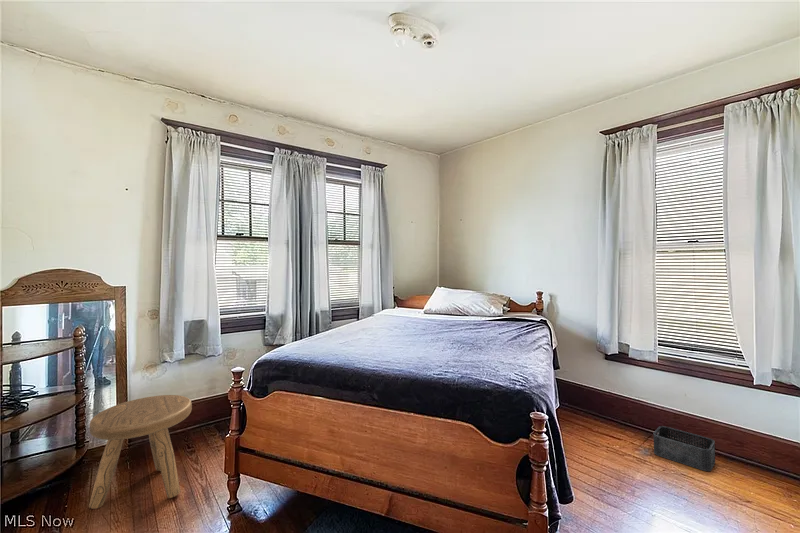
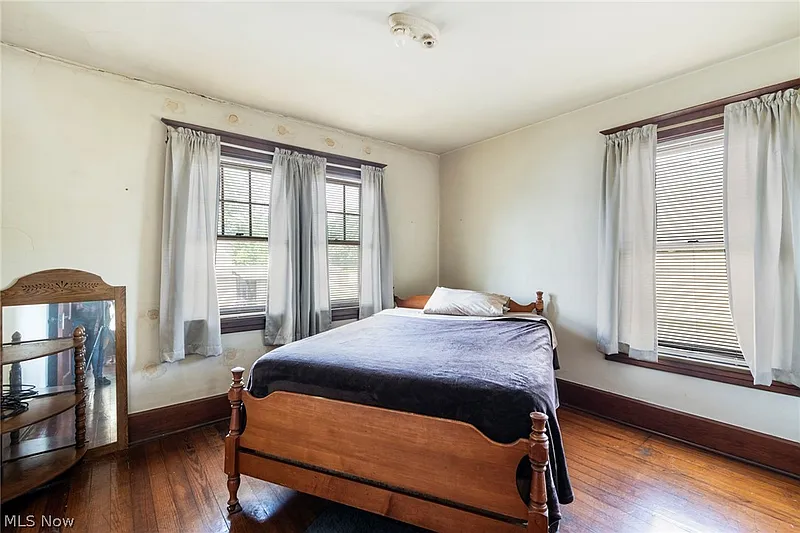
- stool [88,394,193,510]
- storage bin [653,425,716,472]
